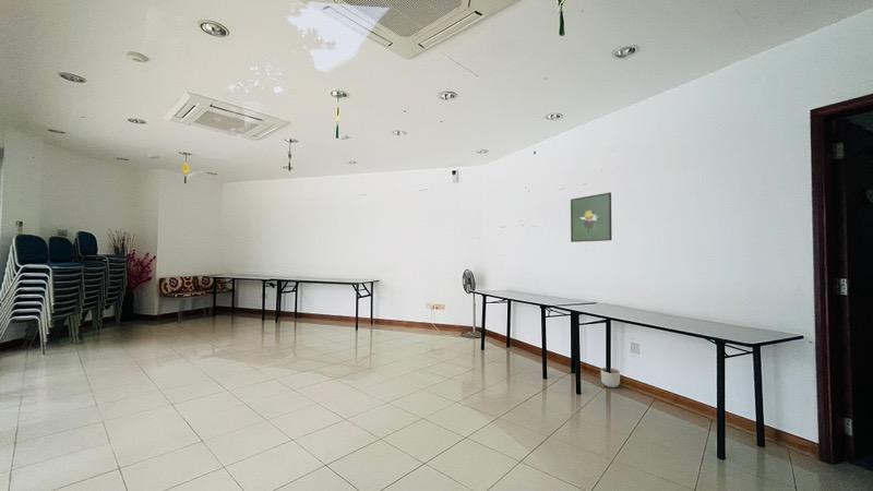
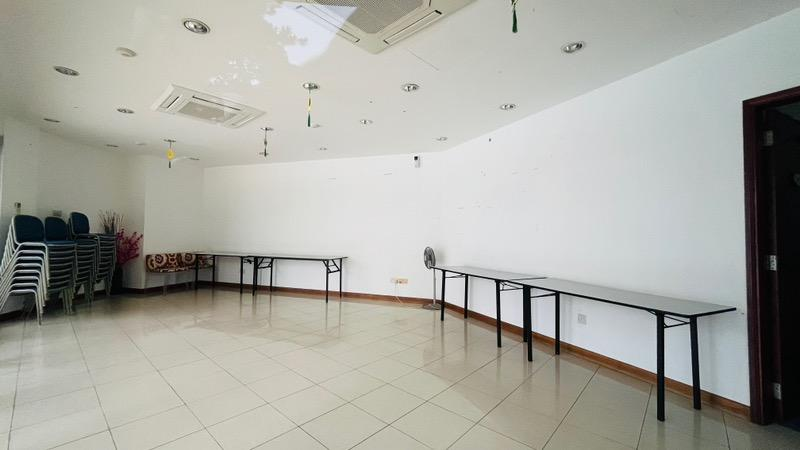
- planter [600,367,621,388]
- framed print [570,191,613,243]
